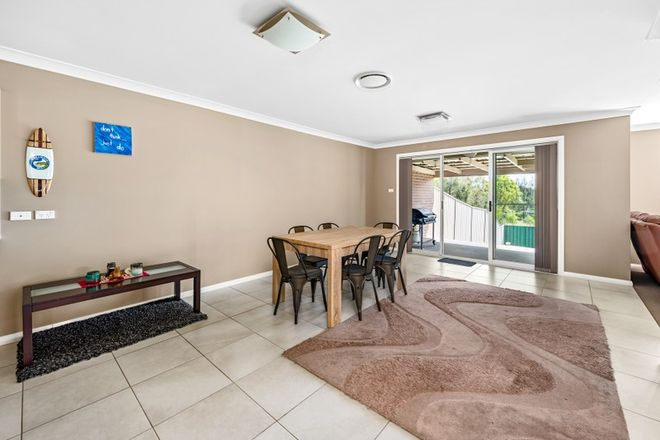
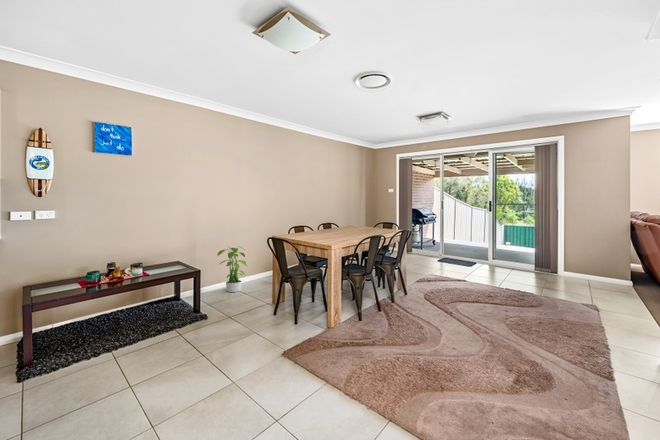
+ potted plant [216,246,248,293]
